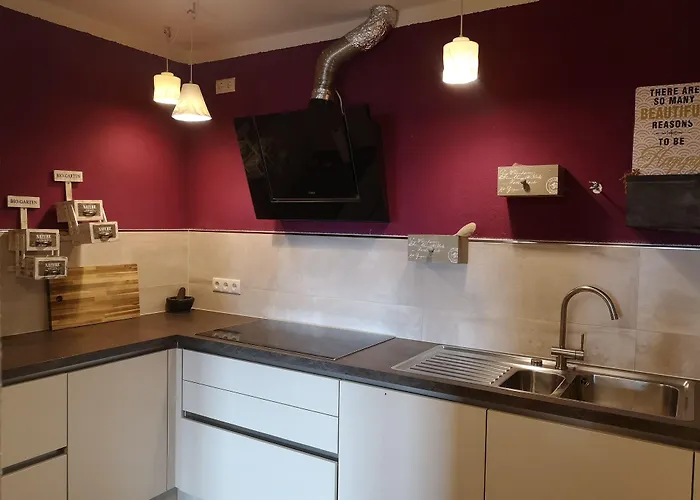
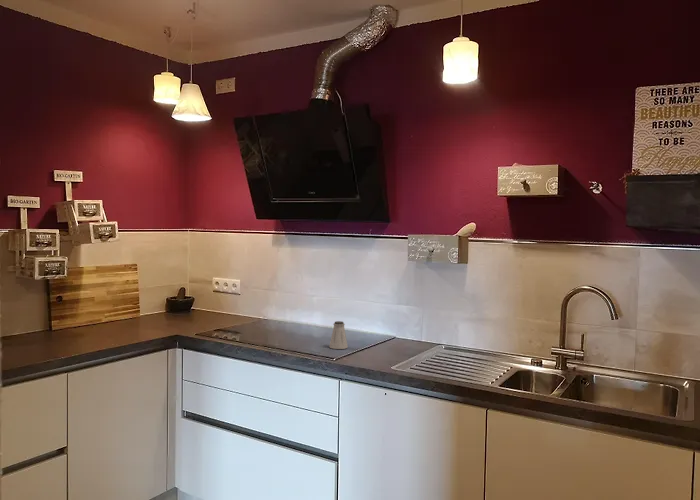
+ saltshaker [328,320,349,350]
